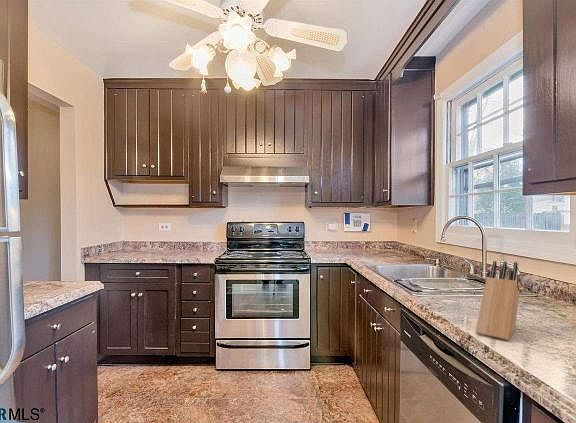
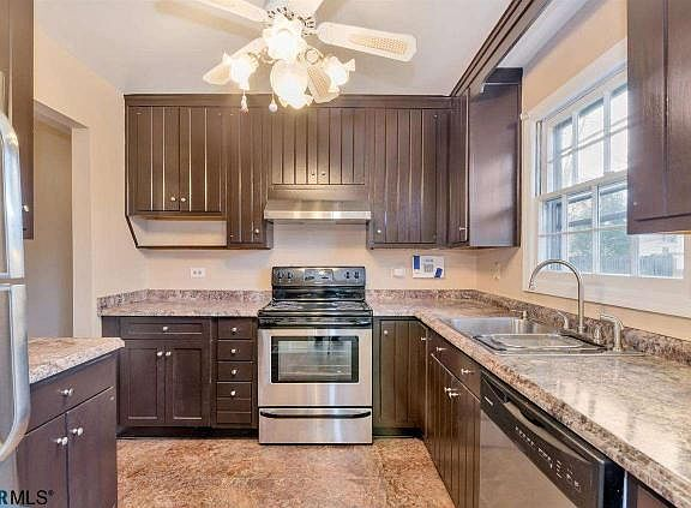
- knife block [475,260,520,342]
